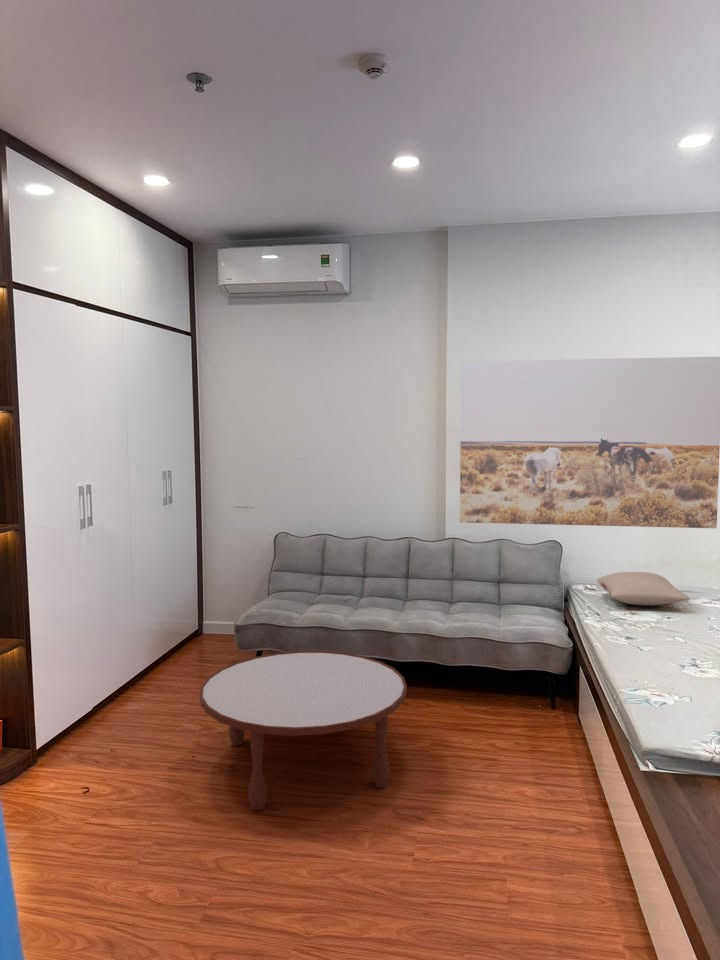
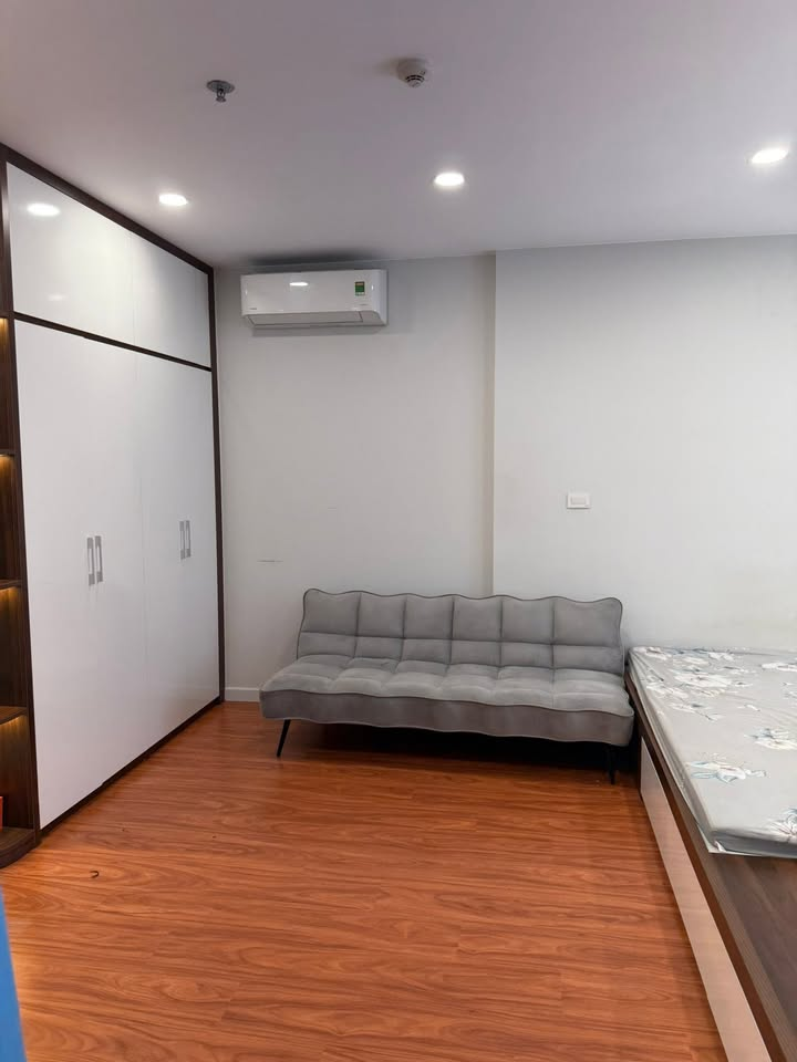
- coffee table [199,650,408,811]
- wall art [459,356,720,529]
- pillow [596,571,690,607]
